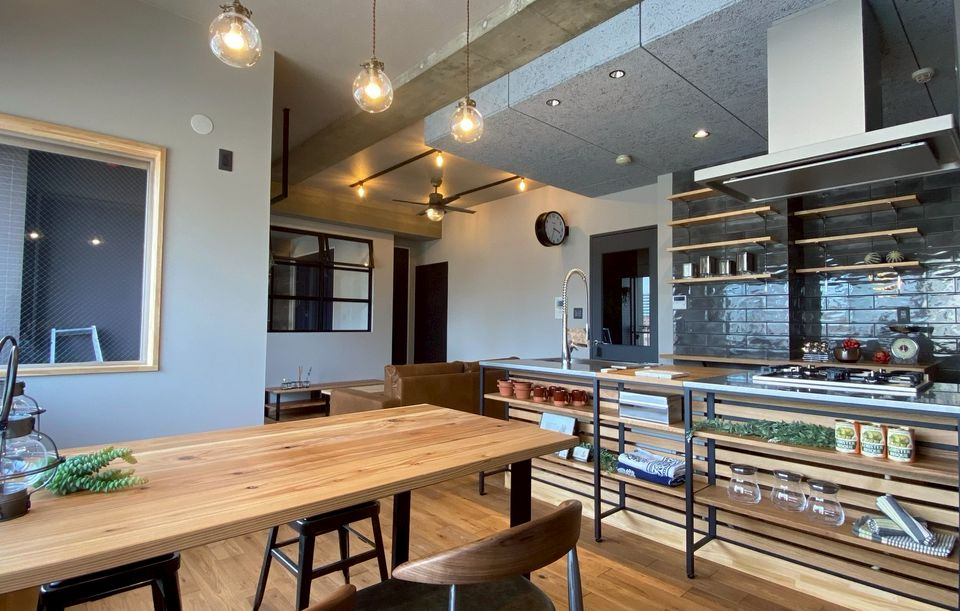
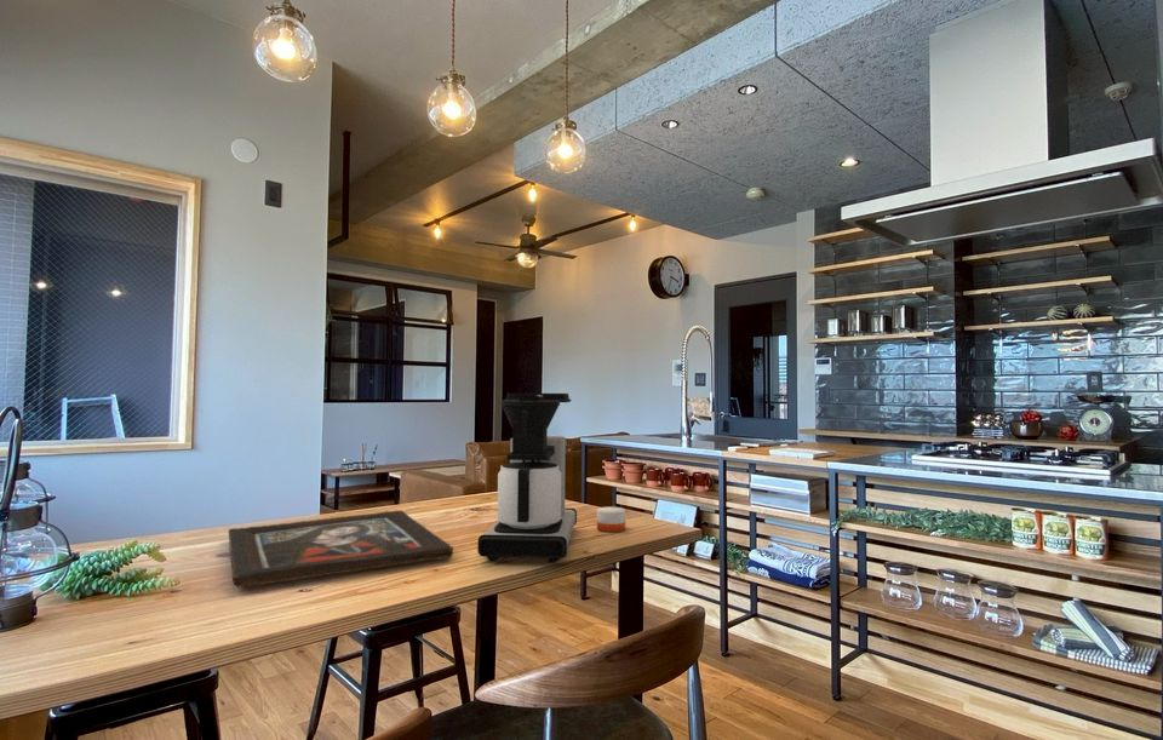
+ coffee maker [476,392,578,563]
+ religious icon [228,509,454,589]
+ candle [596,506,626,533]
